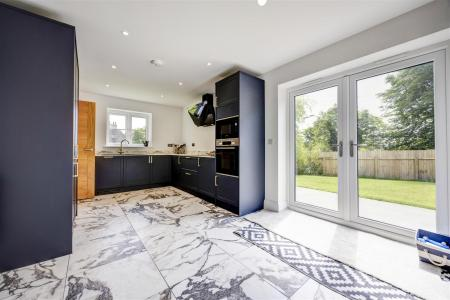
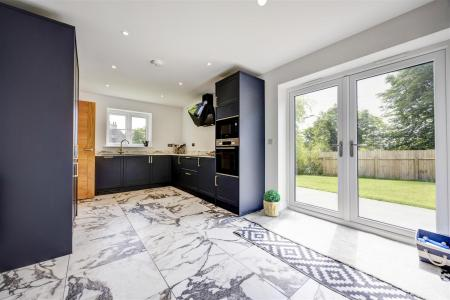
+ potted plant [262,189,282,217]
